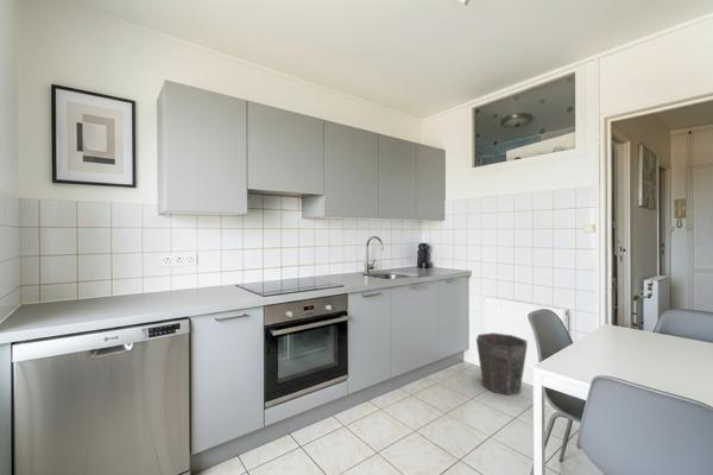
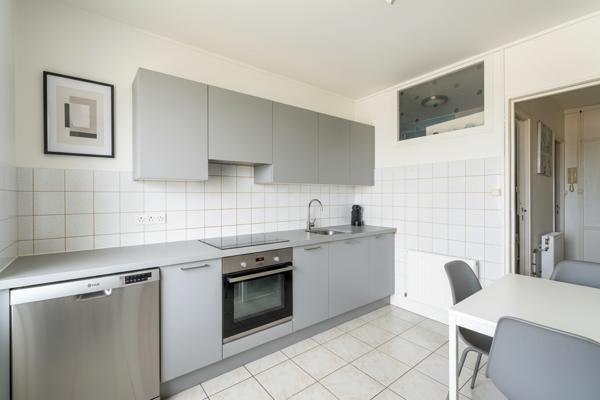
- waste bin [475,331,529,397]
